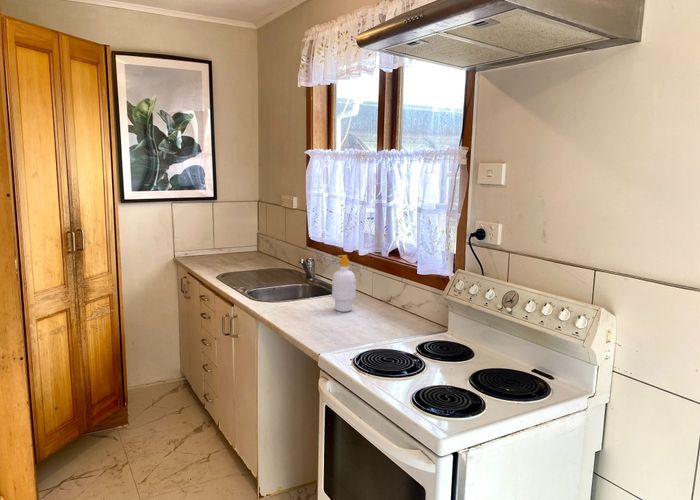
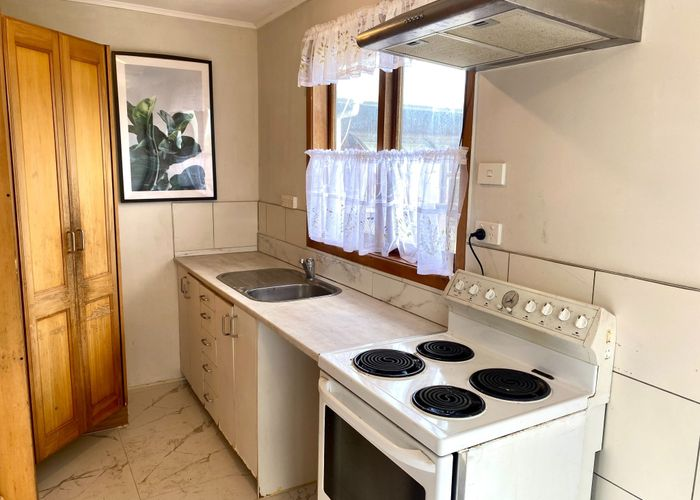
- soap bottle [331,254,357,313]
